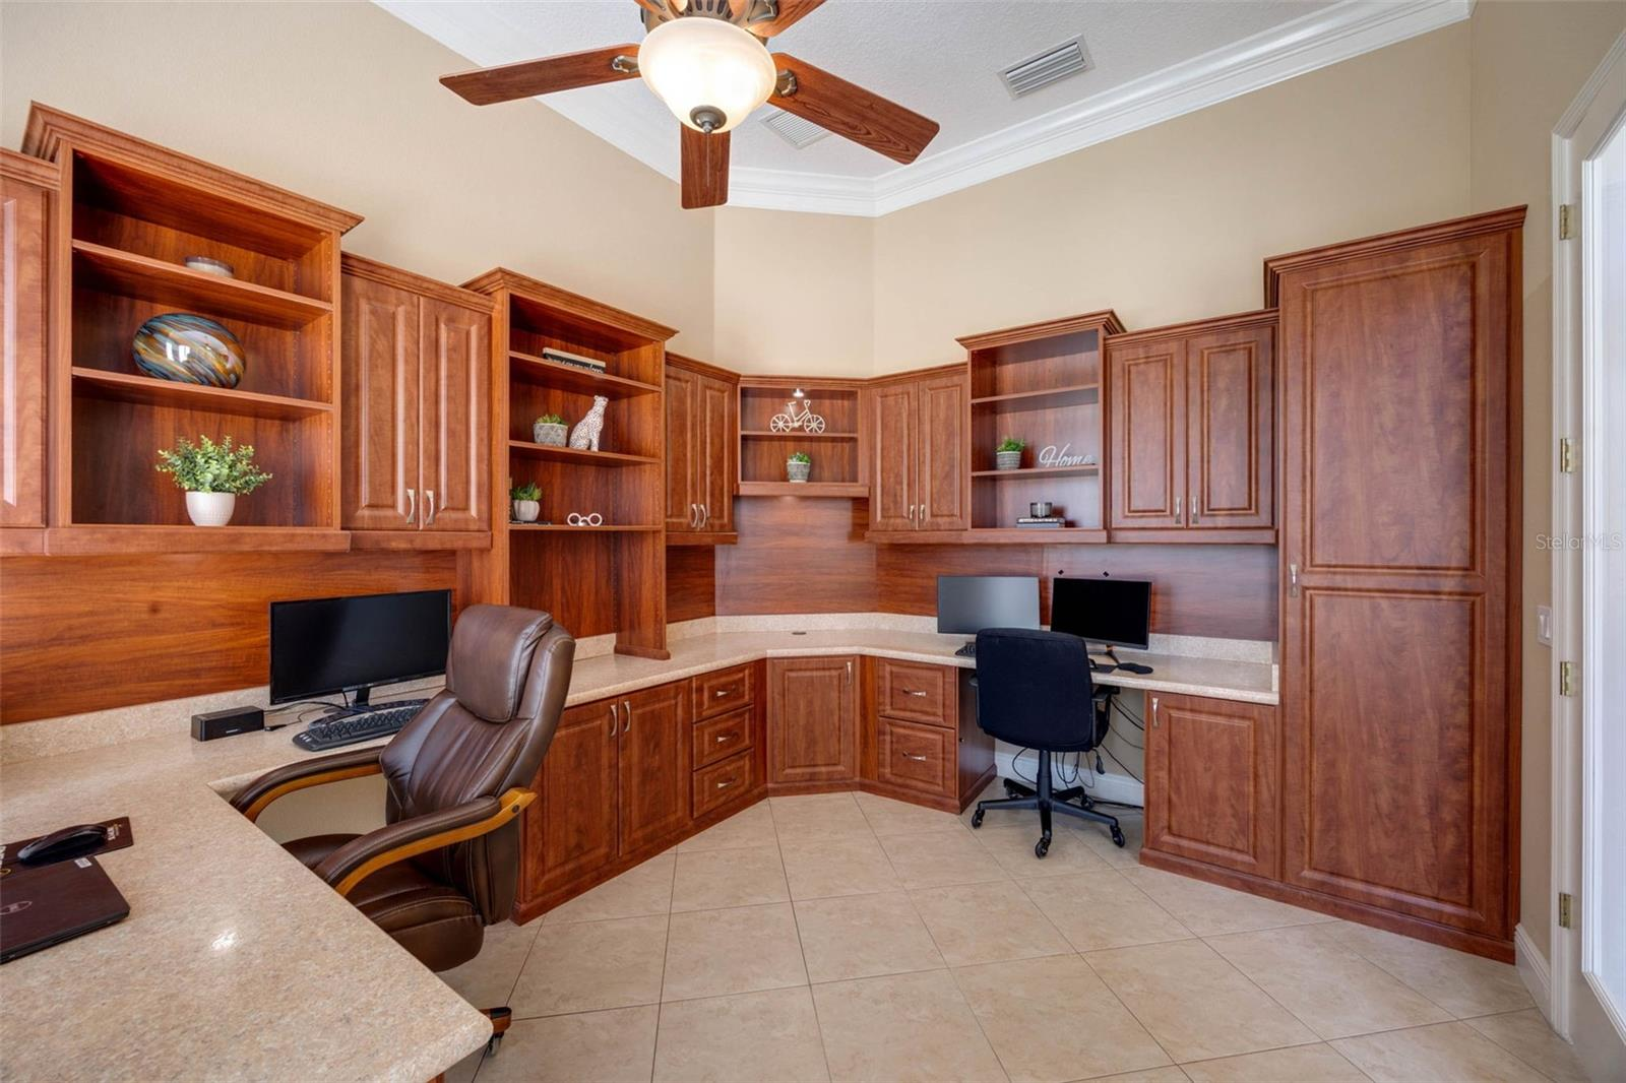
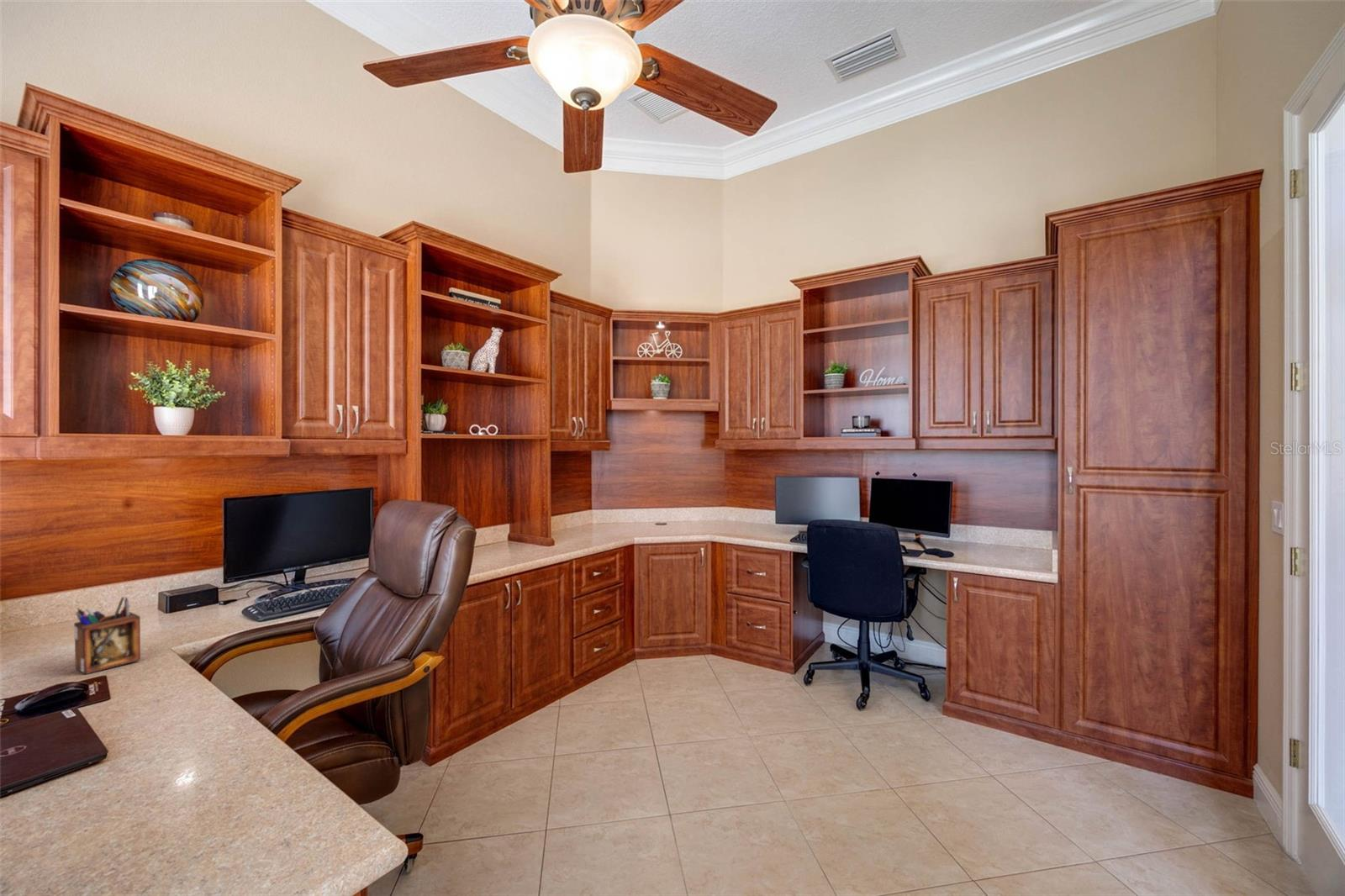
+ desk organizer [73,596,141,675]
